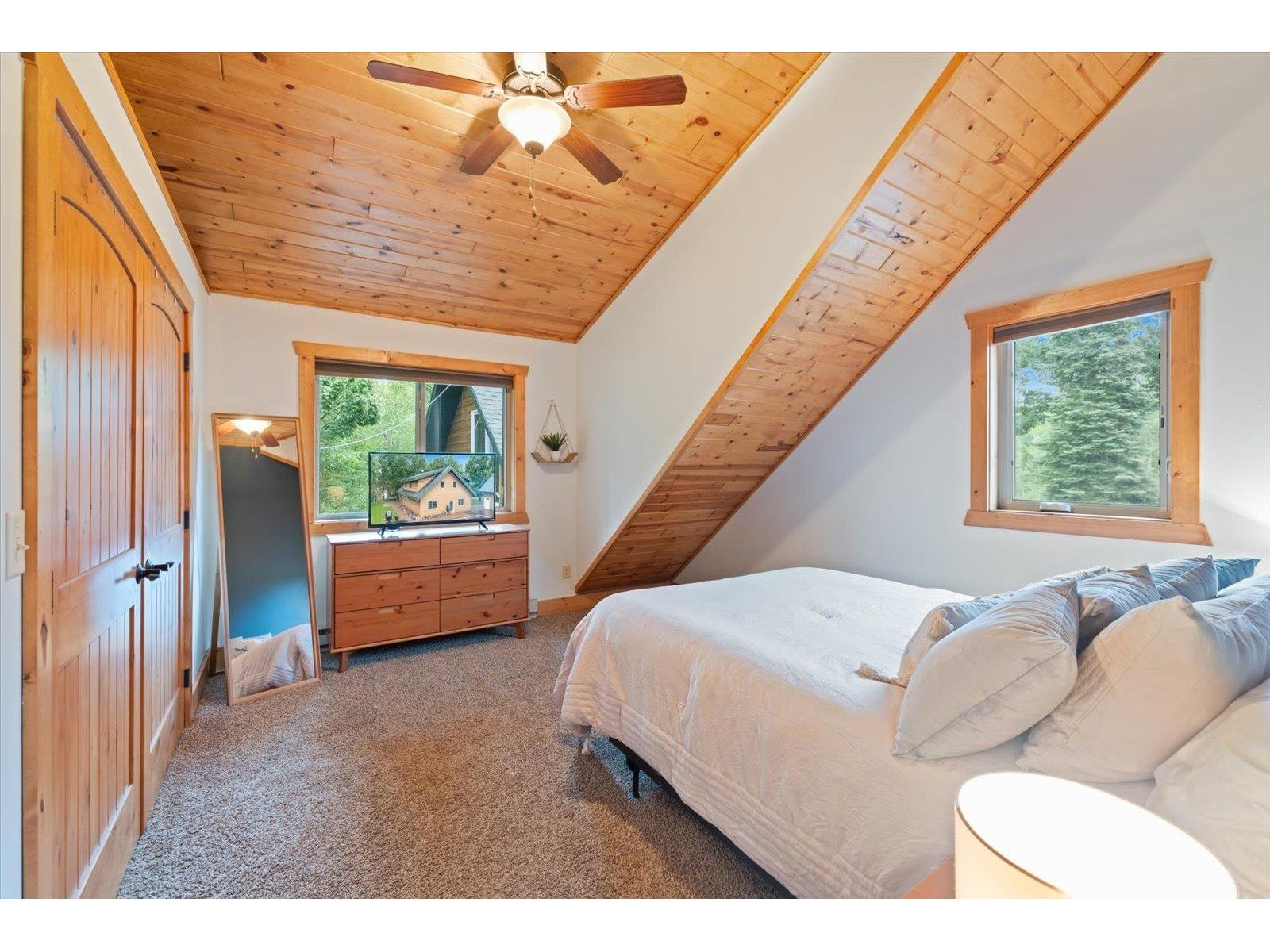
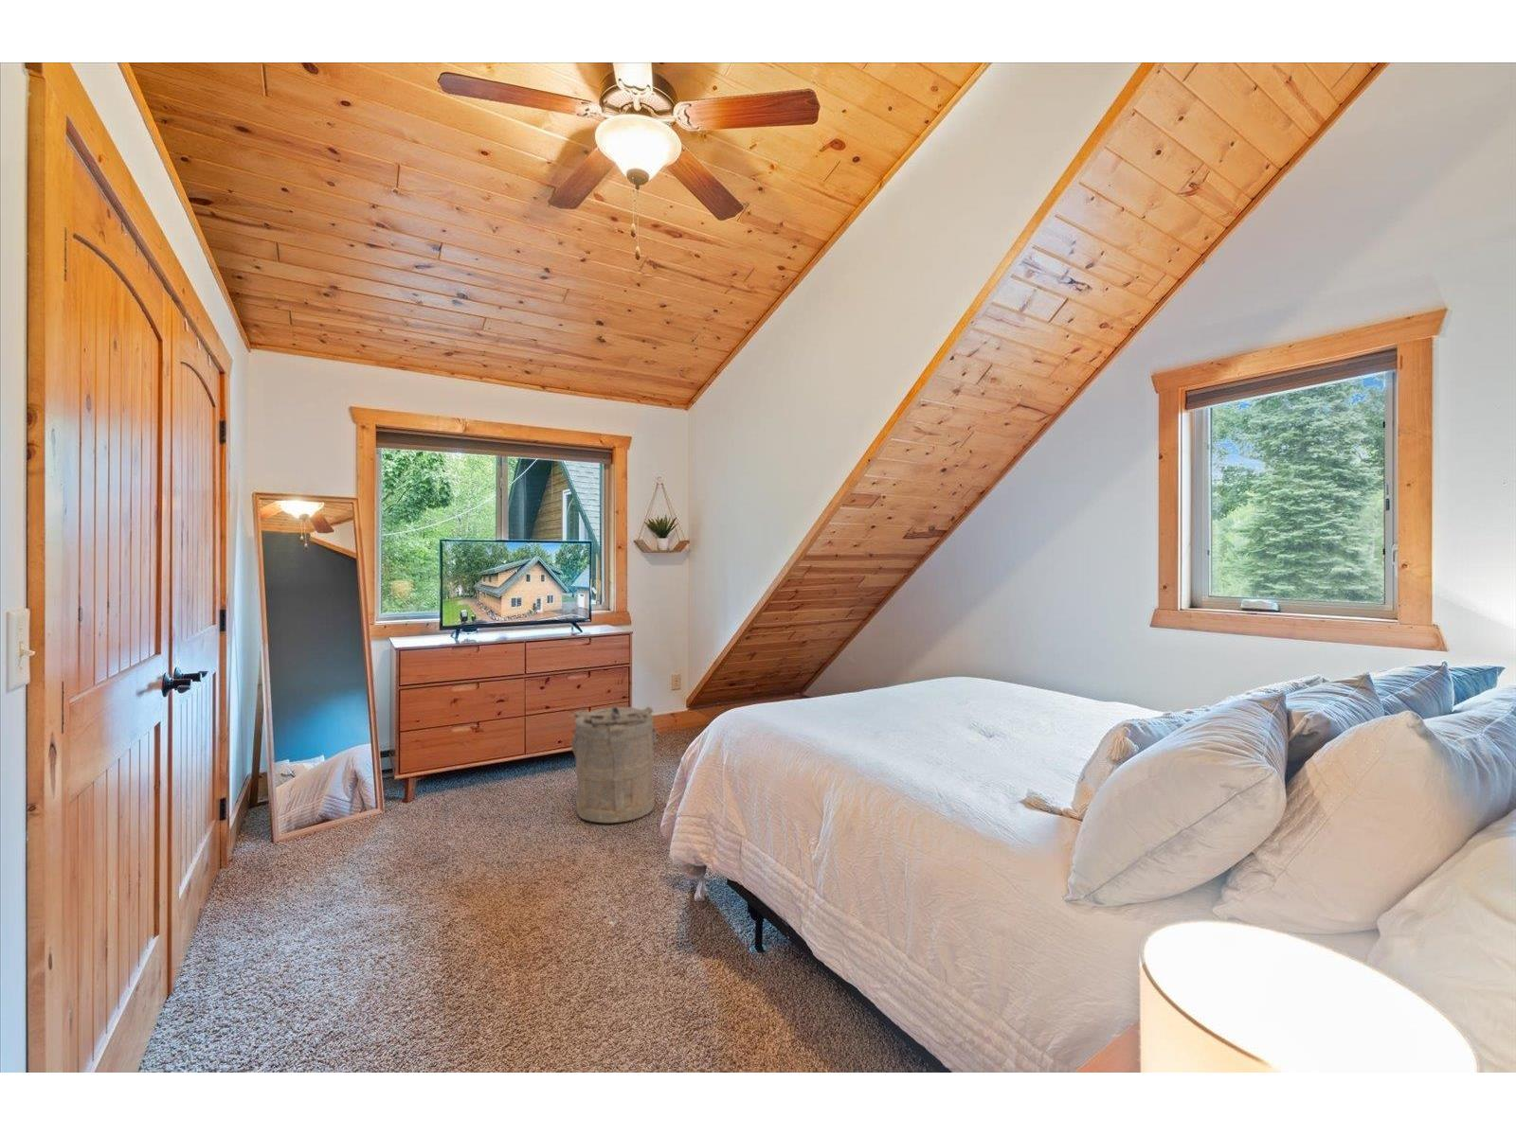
+ laundry hamper [571,706,660,823]
